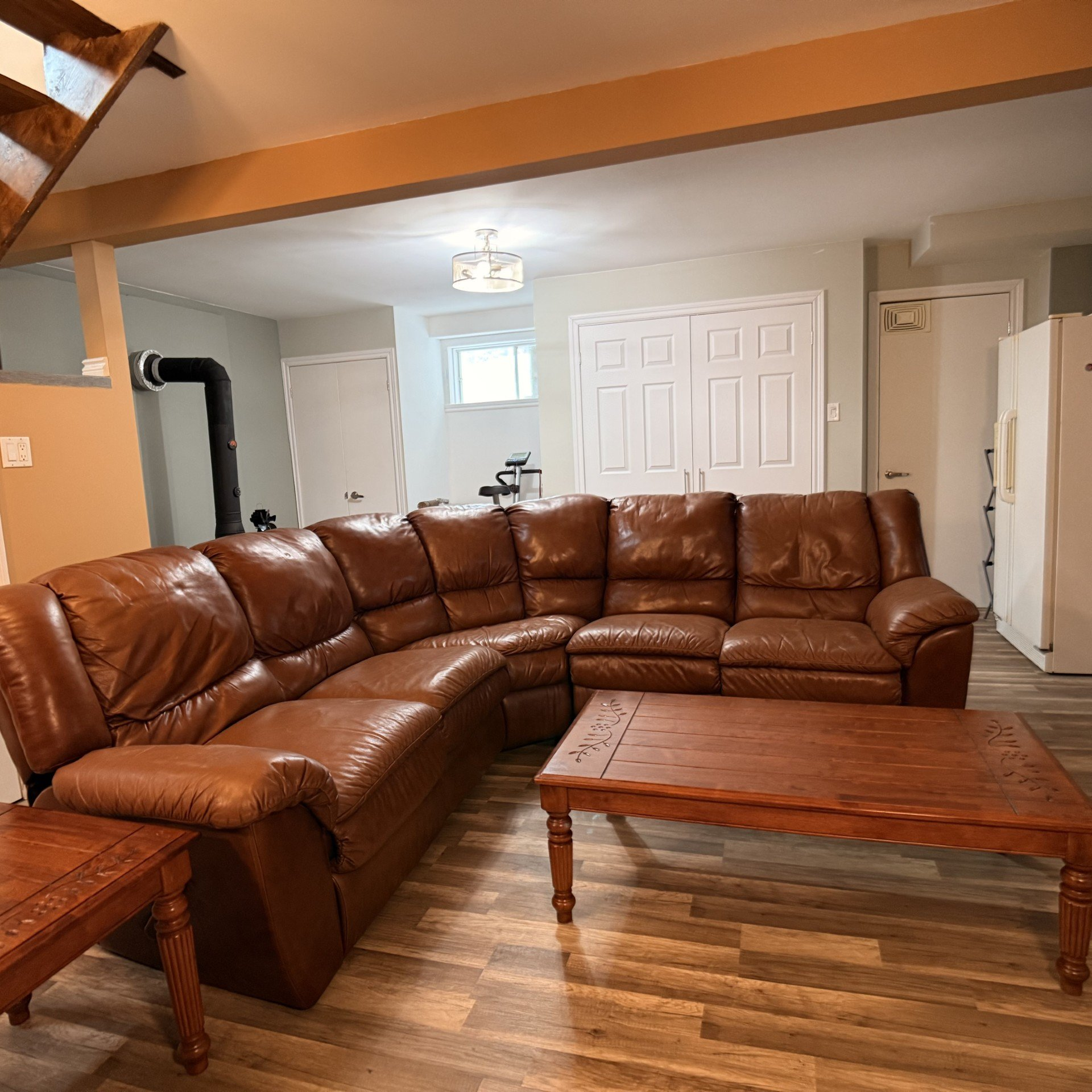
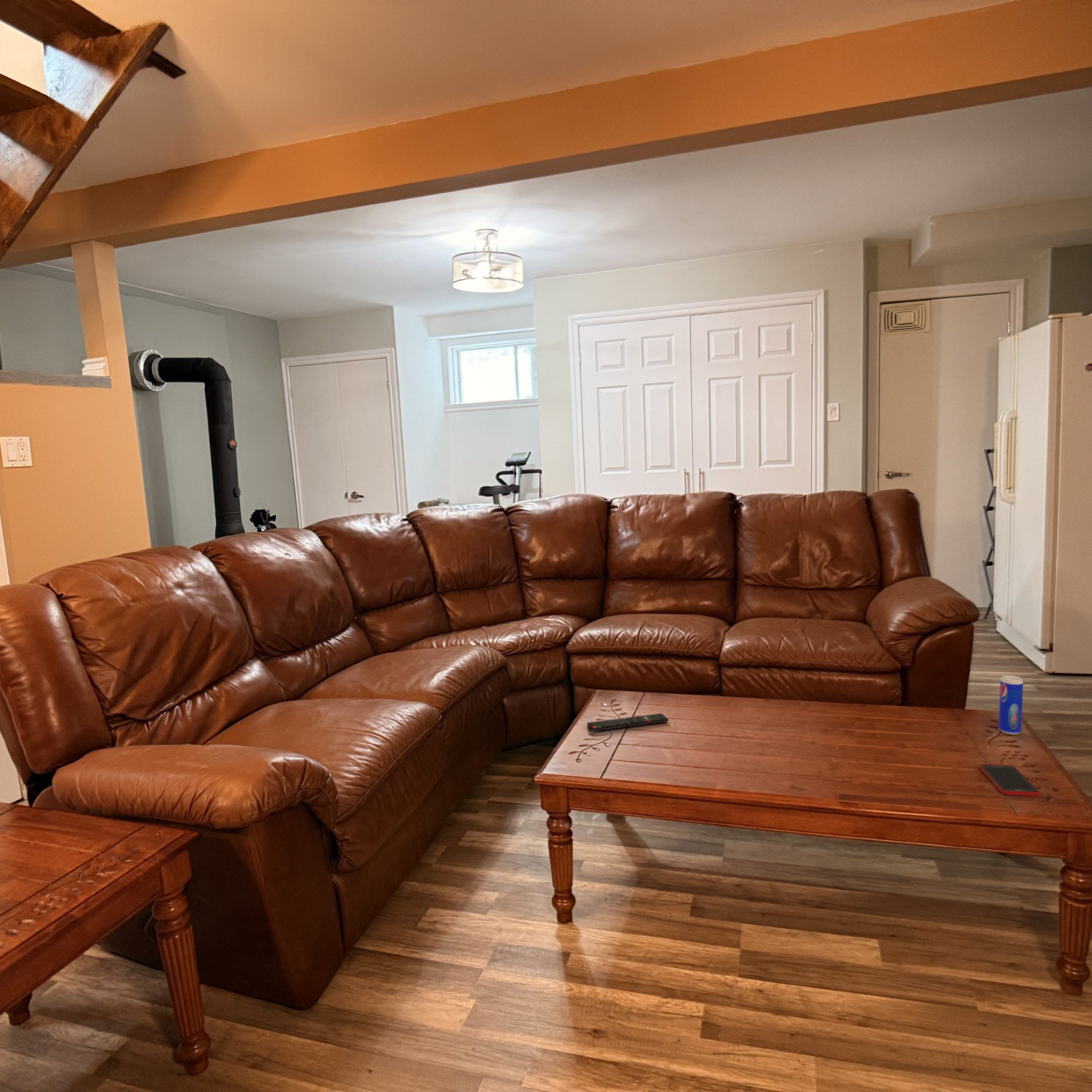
+ beverage can [998,675,1024,735]
+ remote control [586,713,669,732]
+ cell phone [979,763,1040,797]
